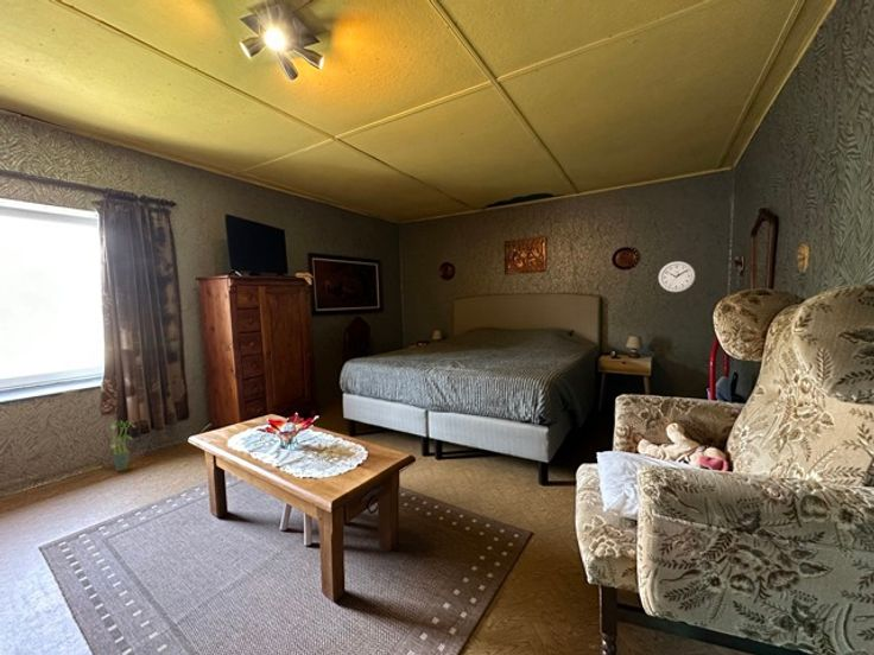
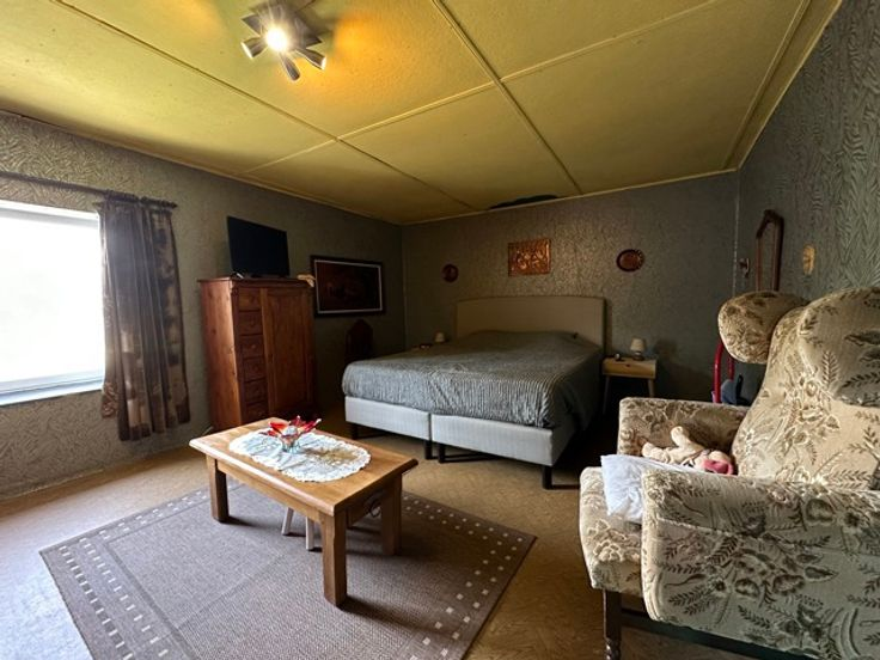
- potted plant [109,420,137,472]
- wall clock [657,260,696,293]
